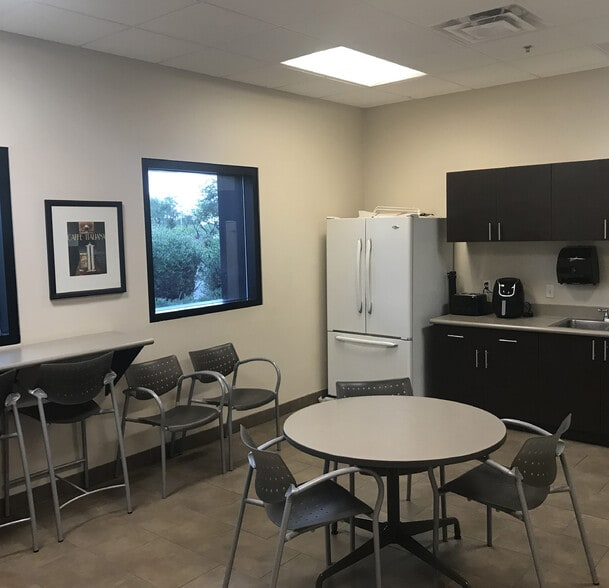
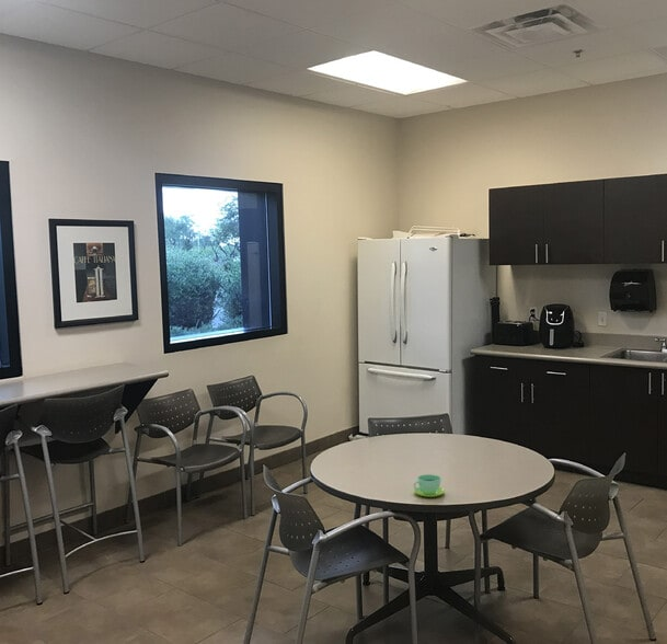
+ cup [413,473,446,498]
